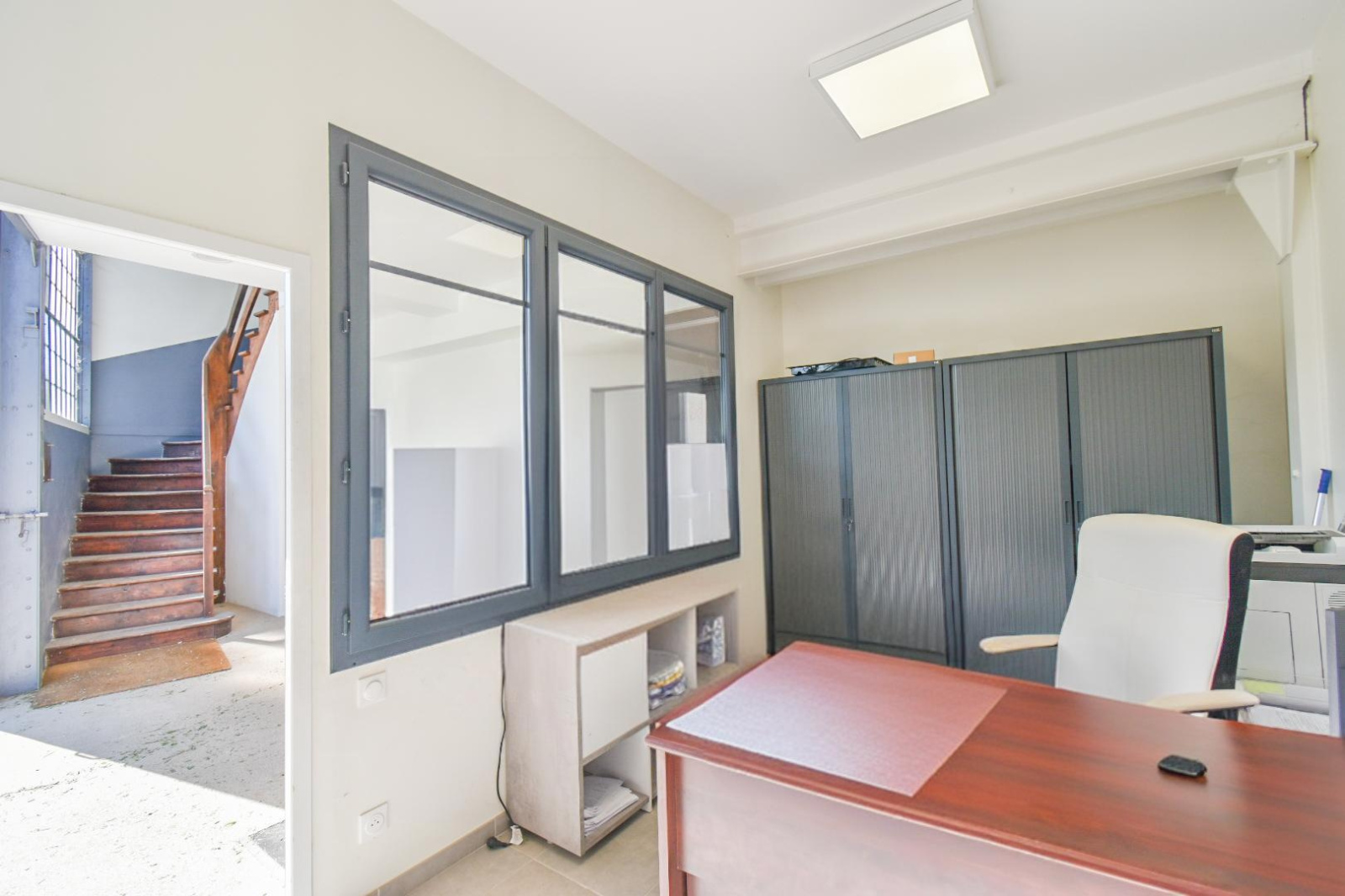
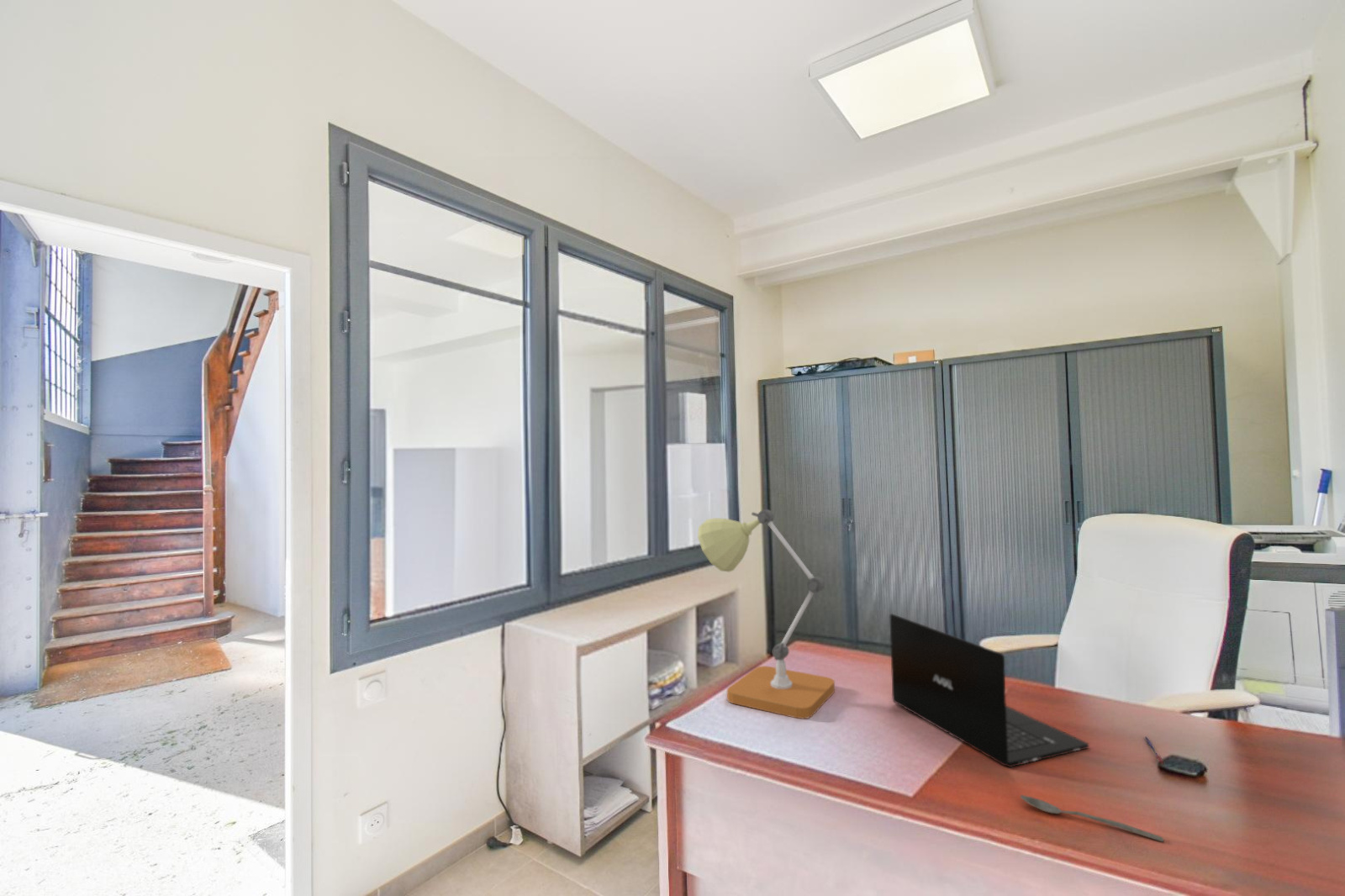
+ desk lamp [697,509,836,719]
+ spoon [1020,794,1165,843]
+ pen [1143,735,1165,765]
+ laptop [889,613,1089,768]
